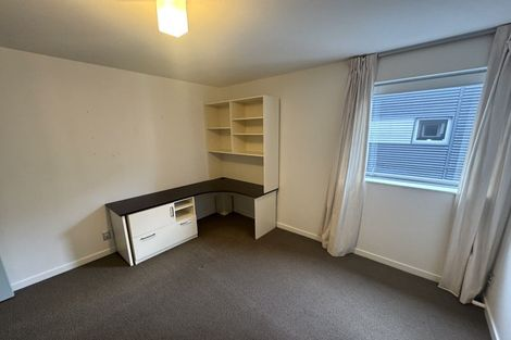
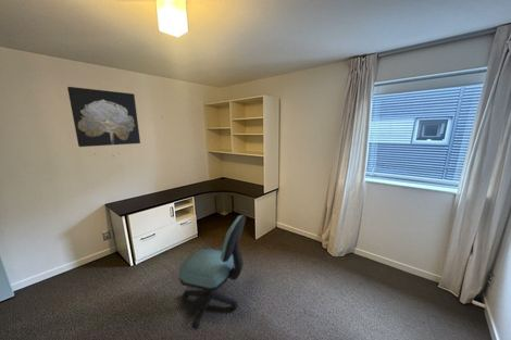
+ office chair [178,214,247,330]
+ wall art [66,86,141,148]
